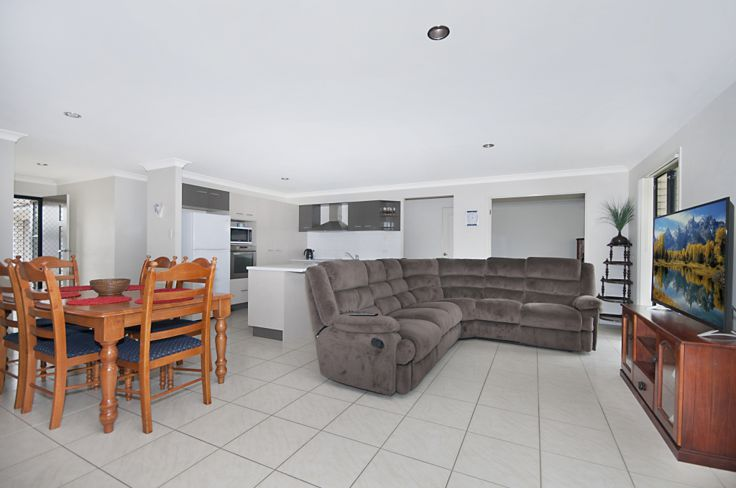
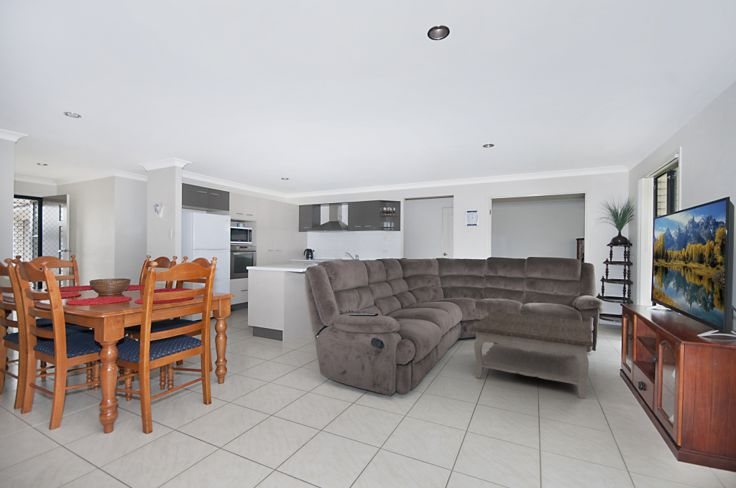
+ coffee table [470,311,594,400]
